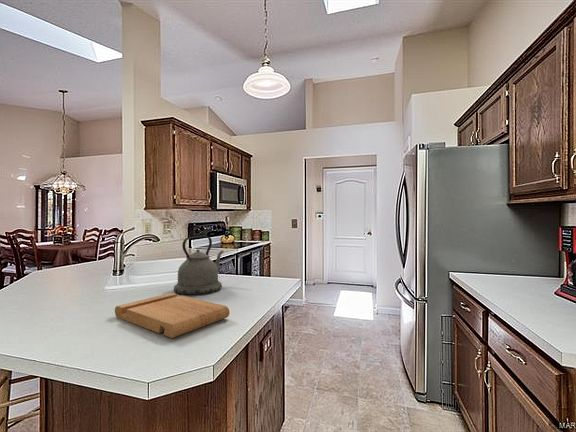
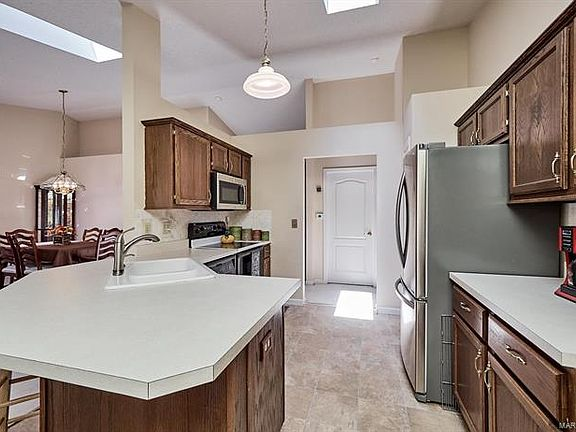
- kettle [173,235,224,296]
- cutting board [114,292,231,339]
